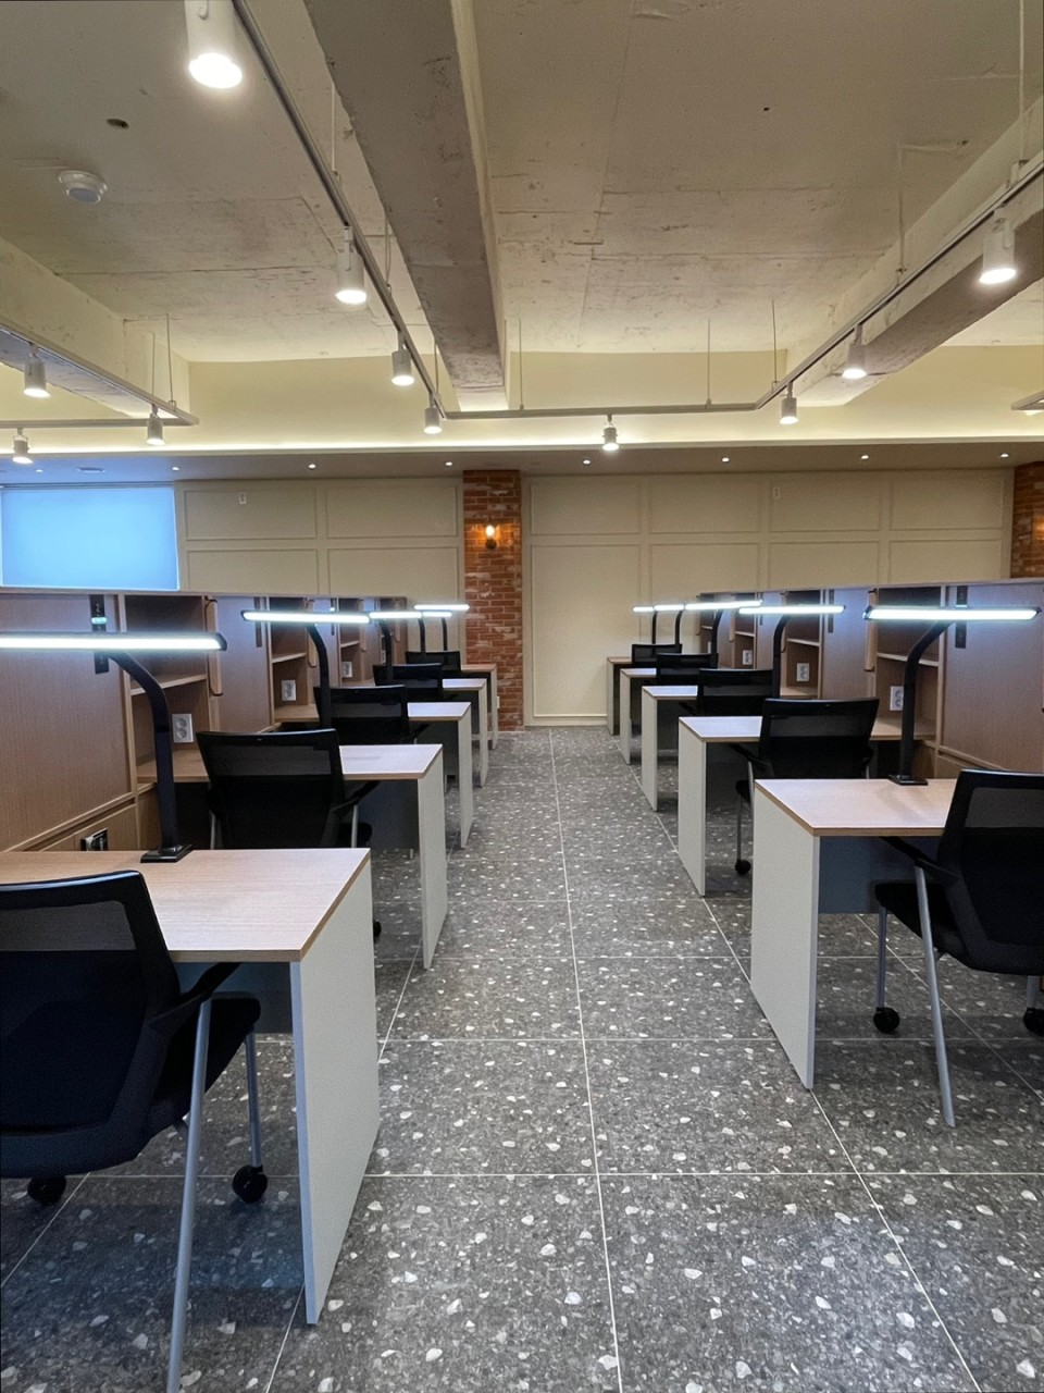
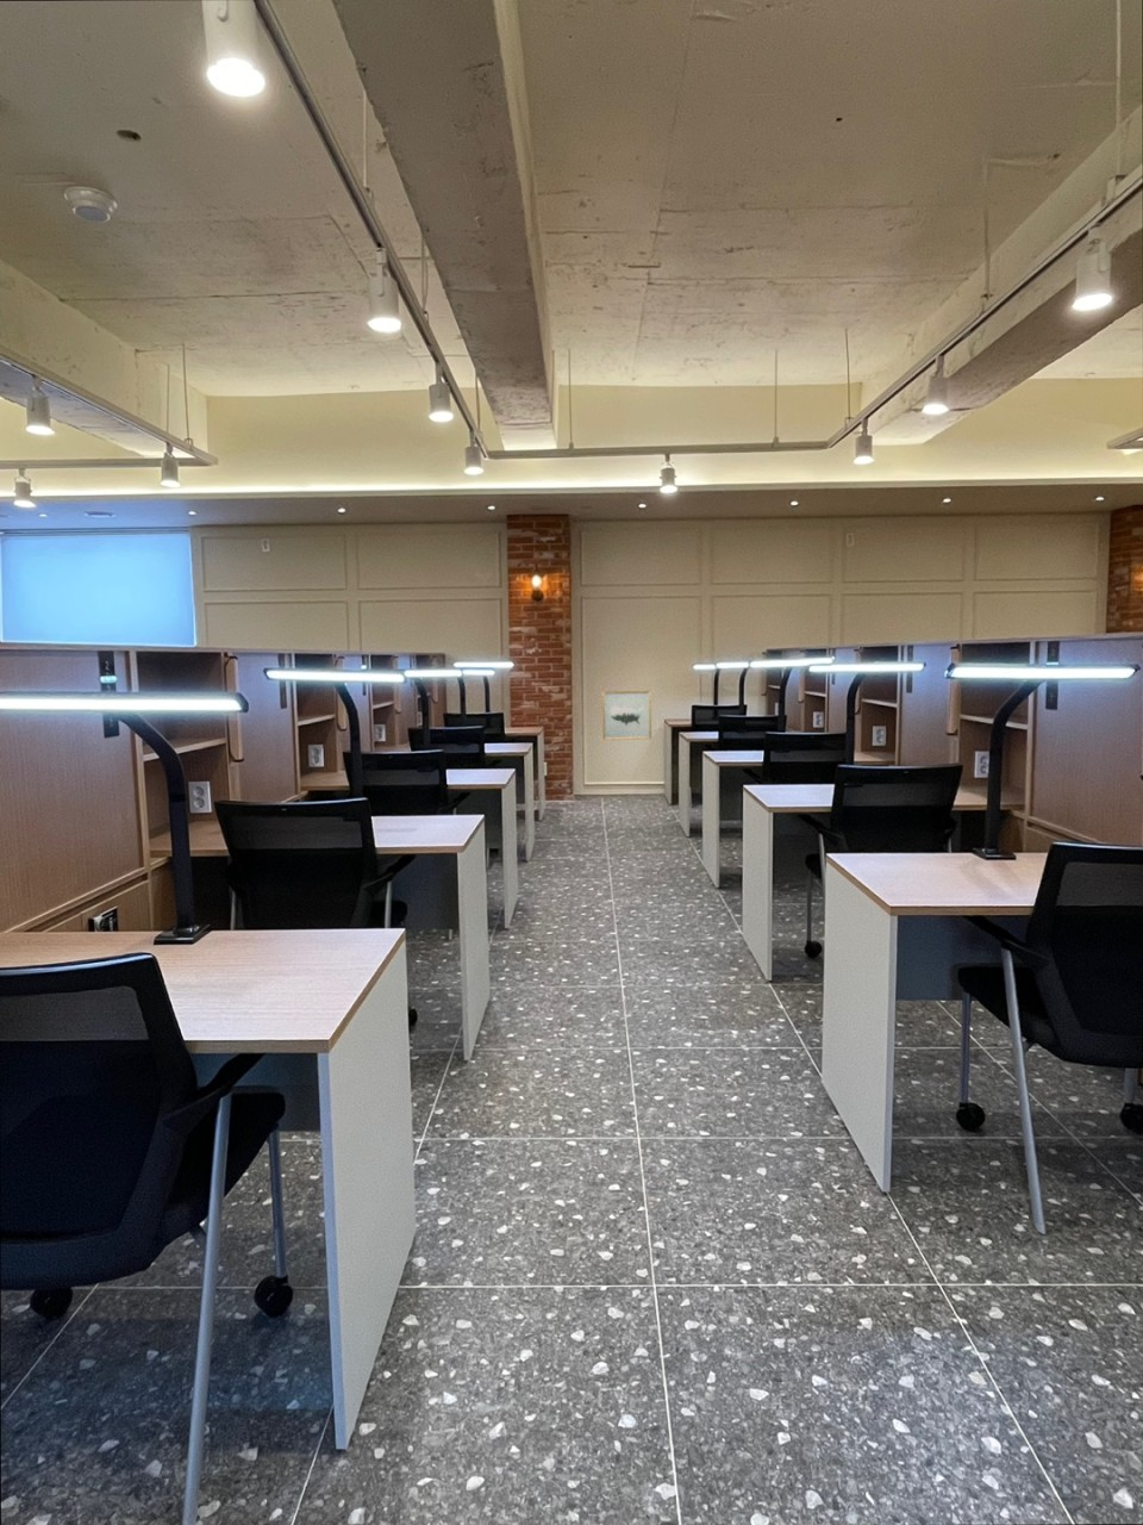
+ wall art [602,689,652,741]
